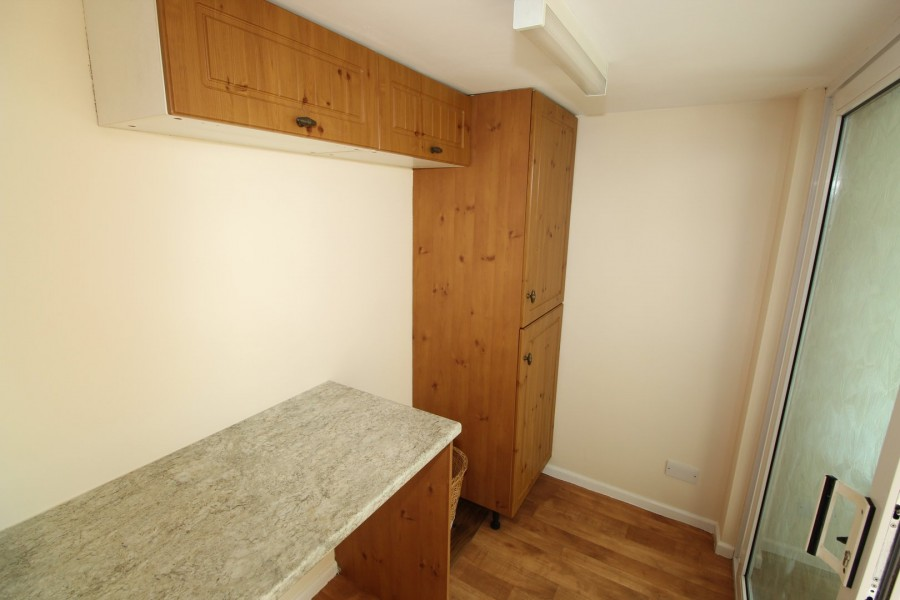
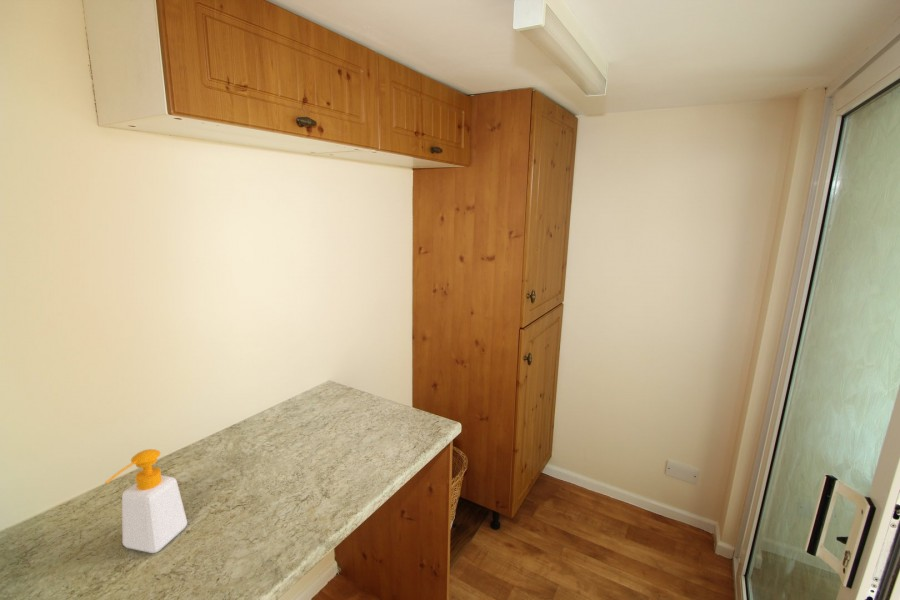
+ soap bottle [104,448,188,554]
